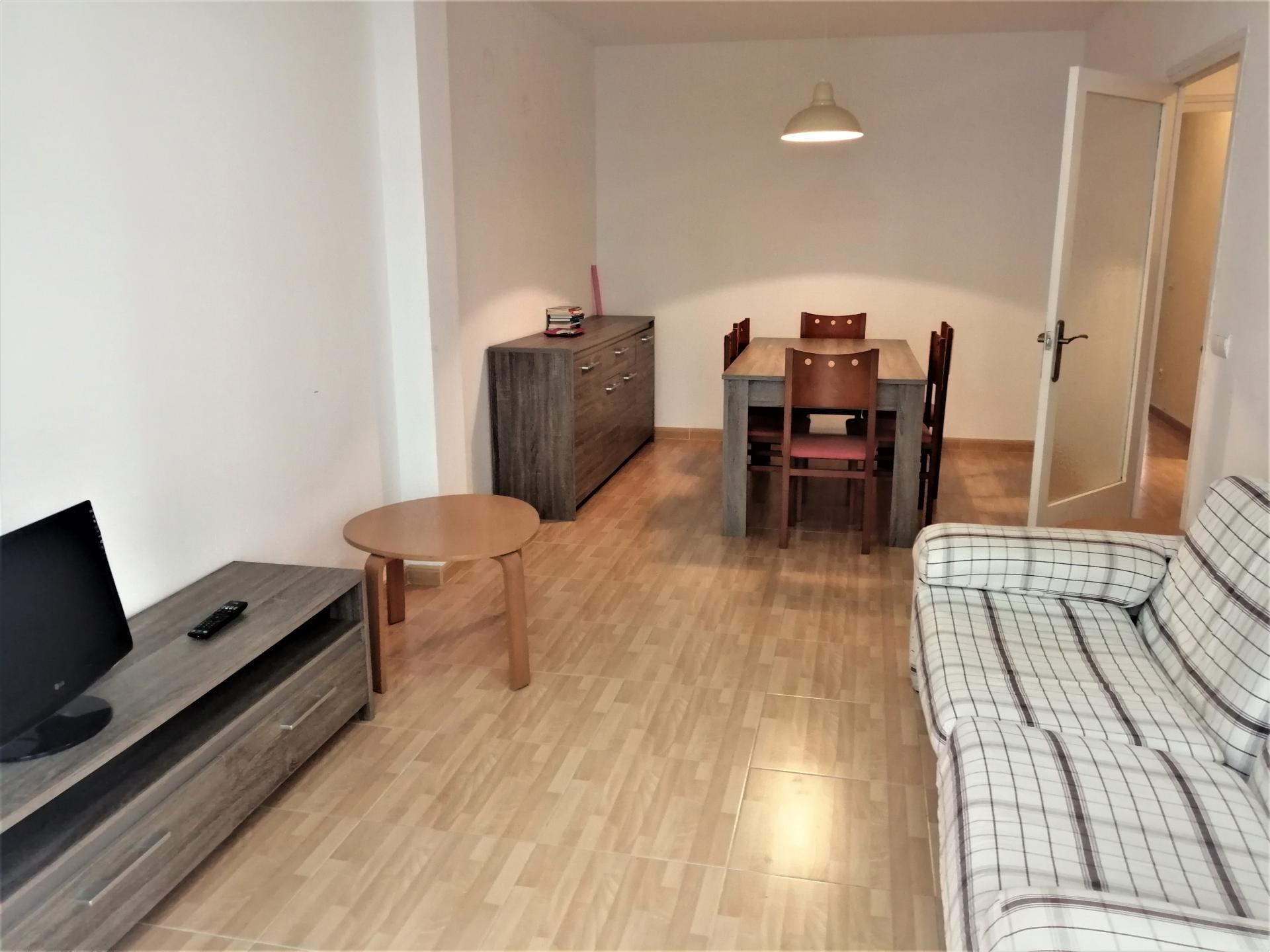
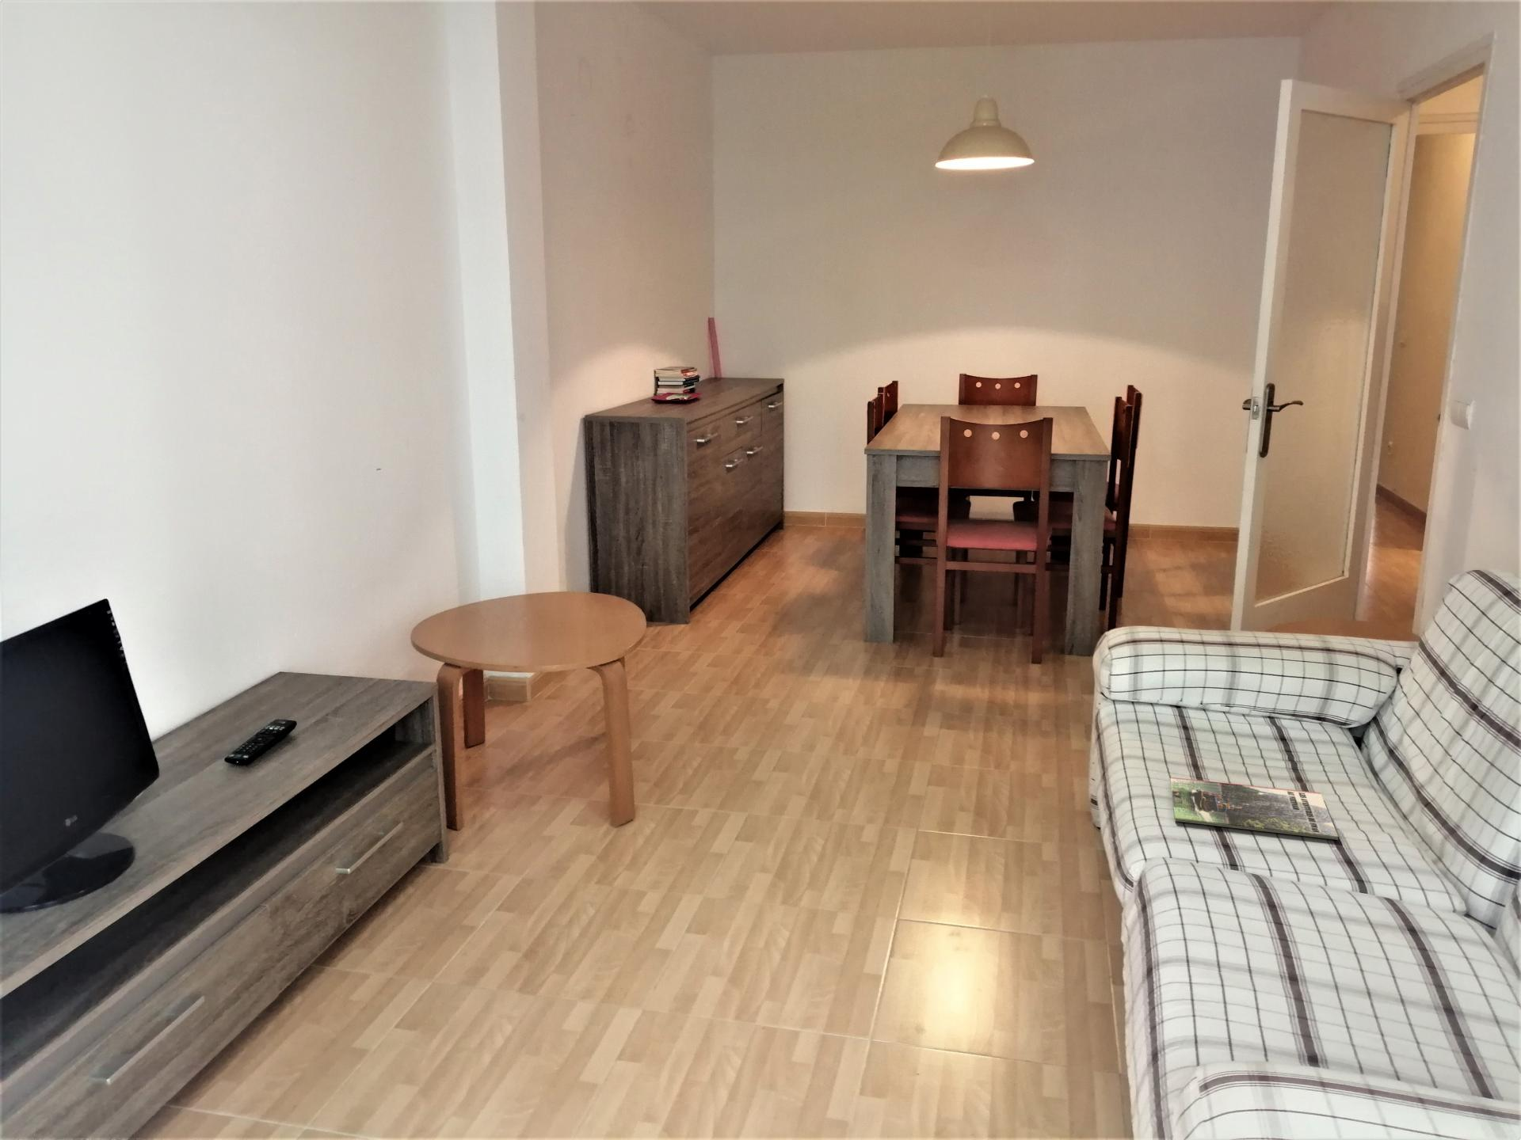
+ magazine [1169,777,1340,839]
